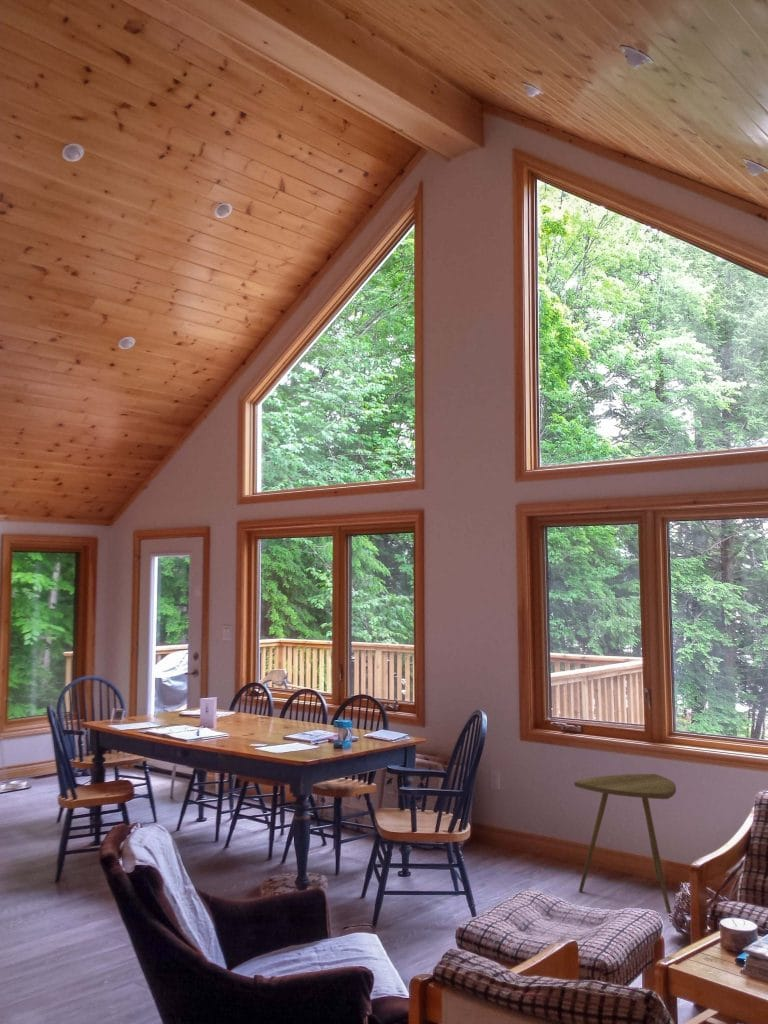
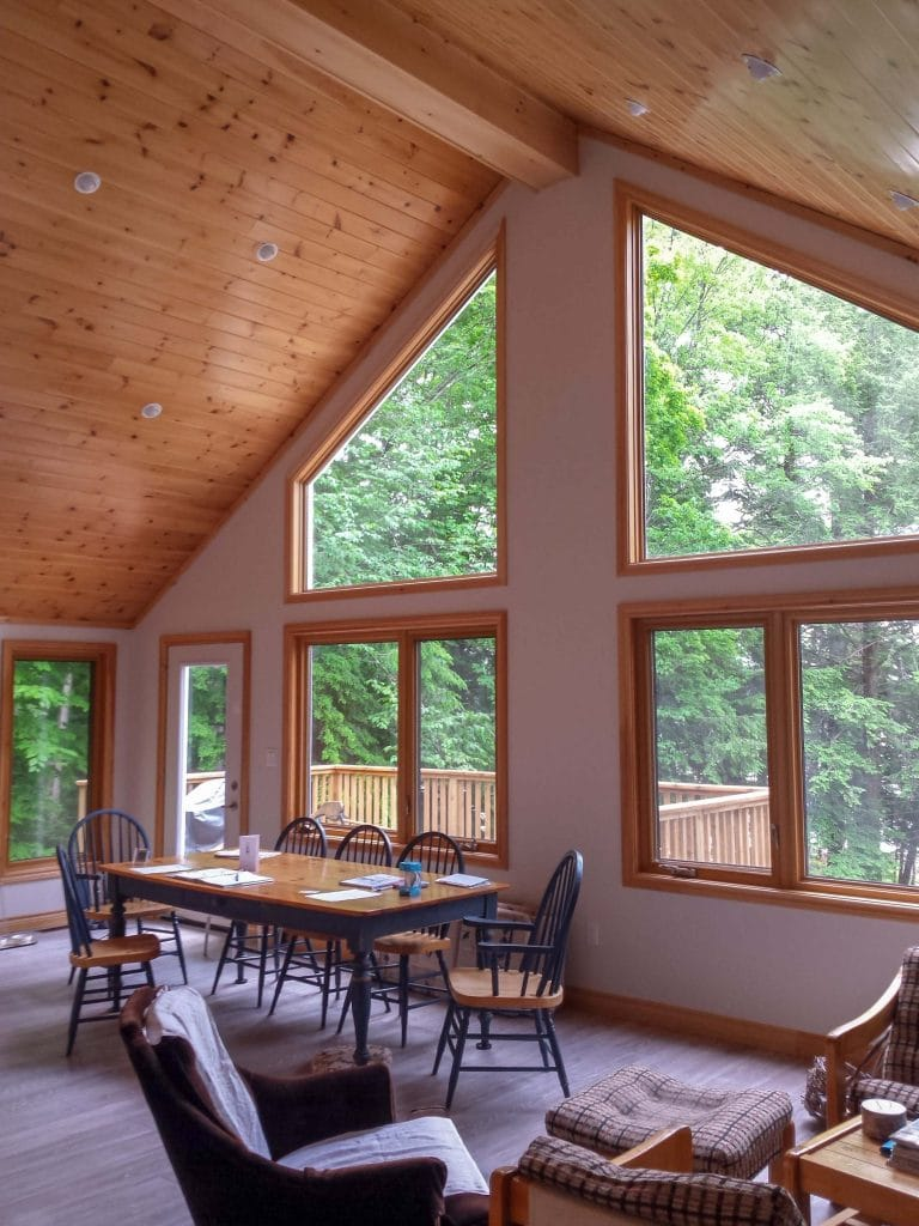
- side table [573,773,677,913]
